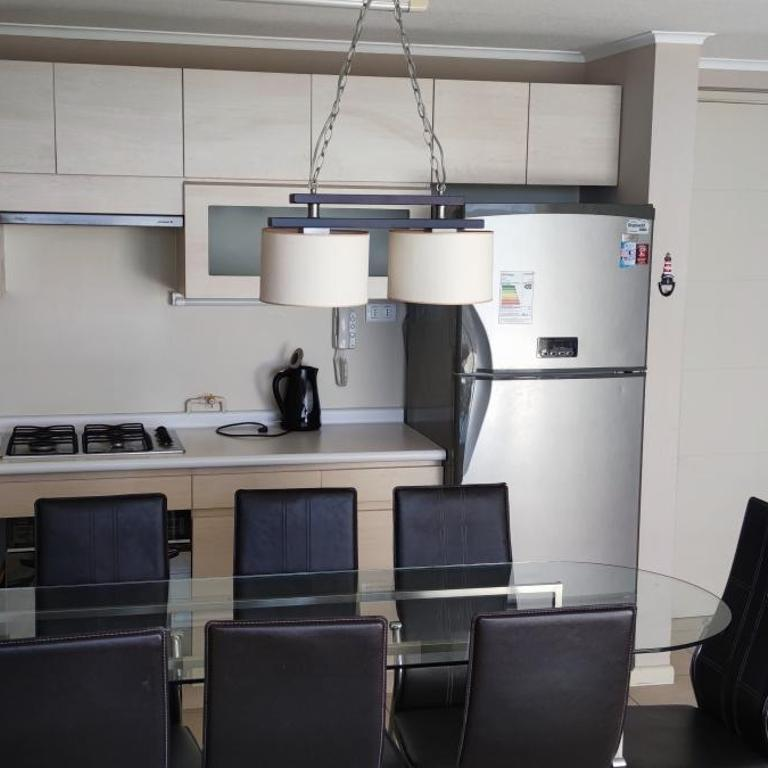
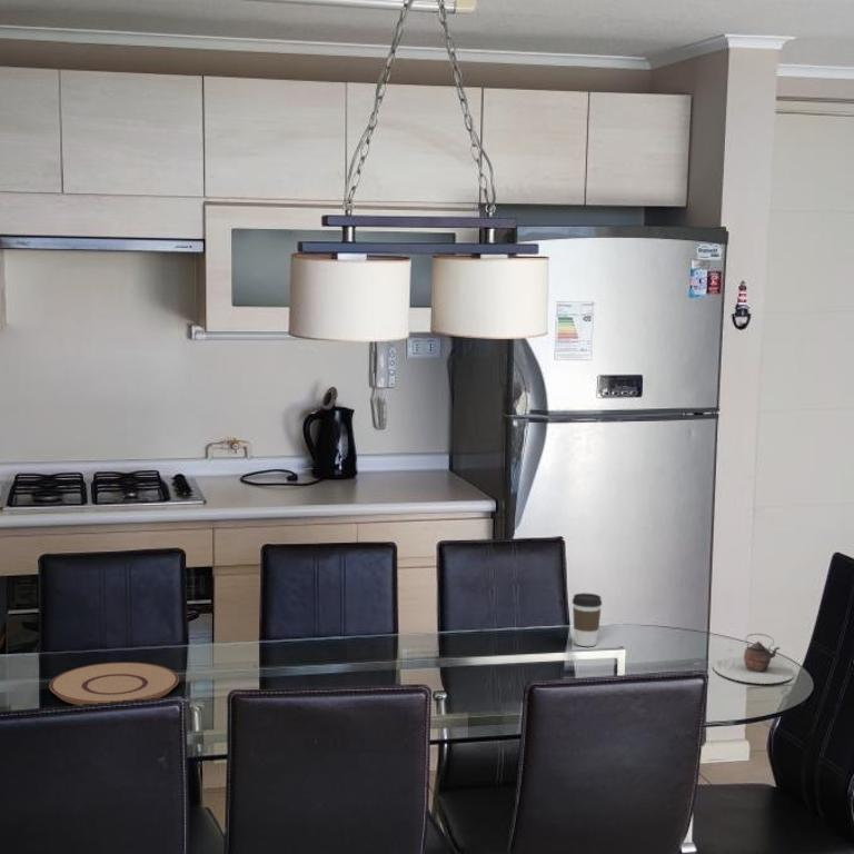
+ plate [48,662,180,706]
+ teapot [712,633,796,685]
+ coffee cup [572,592,603,647]
